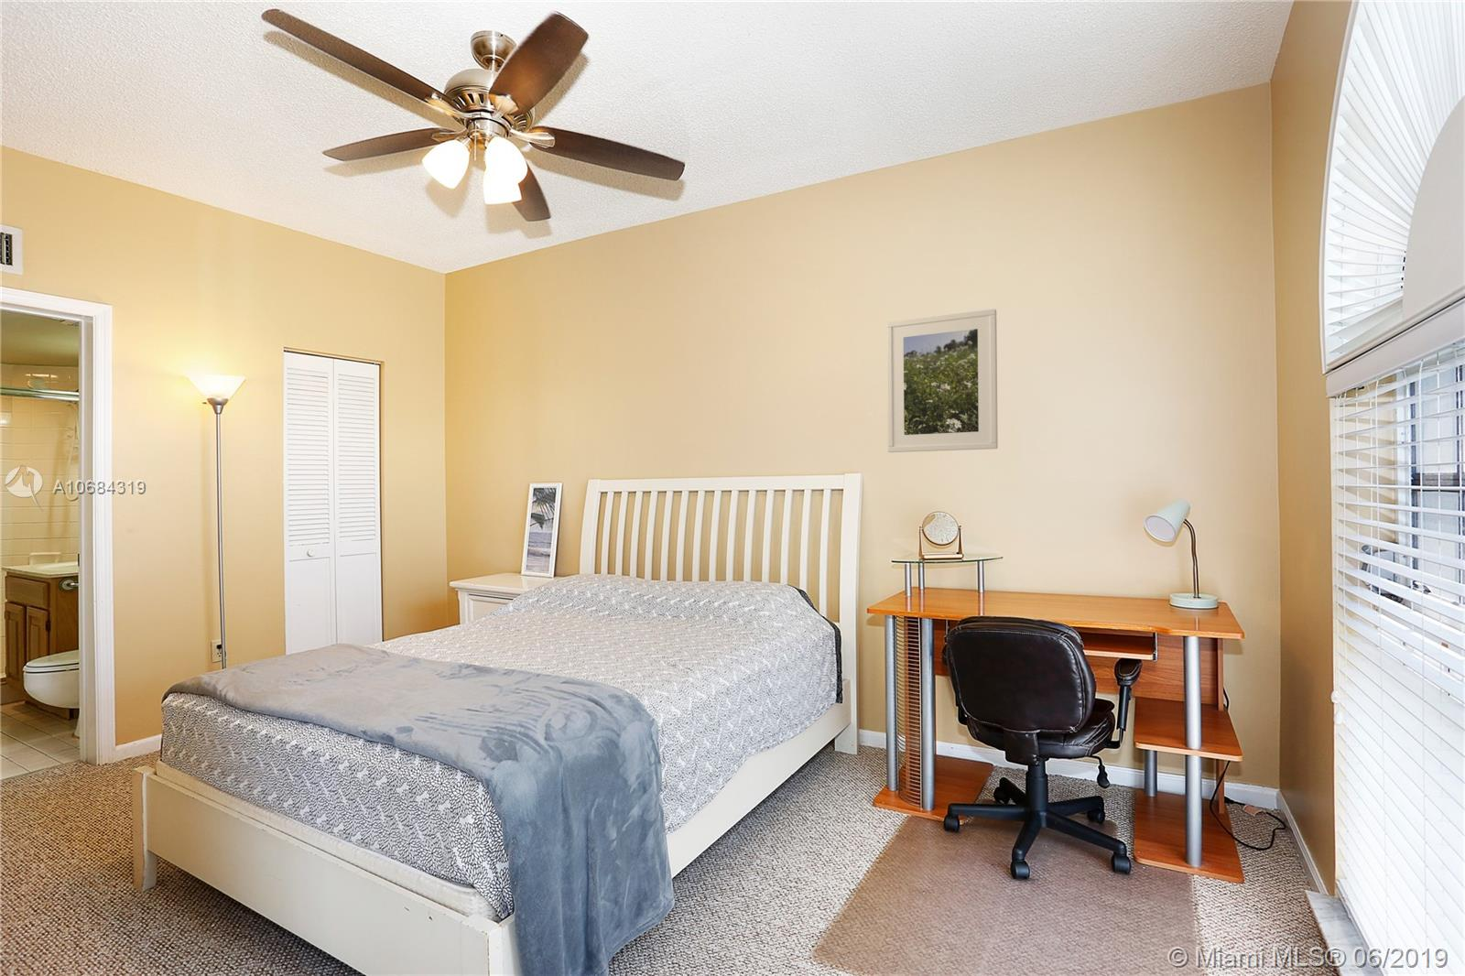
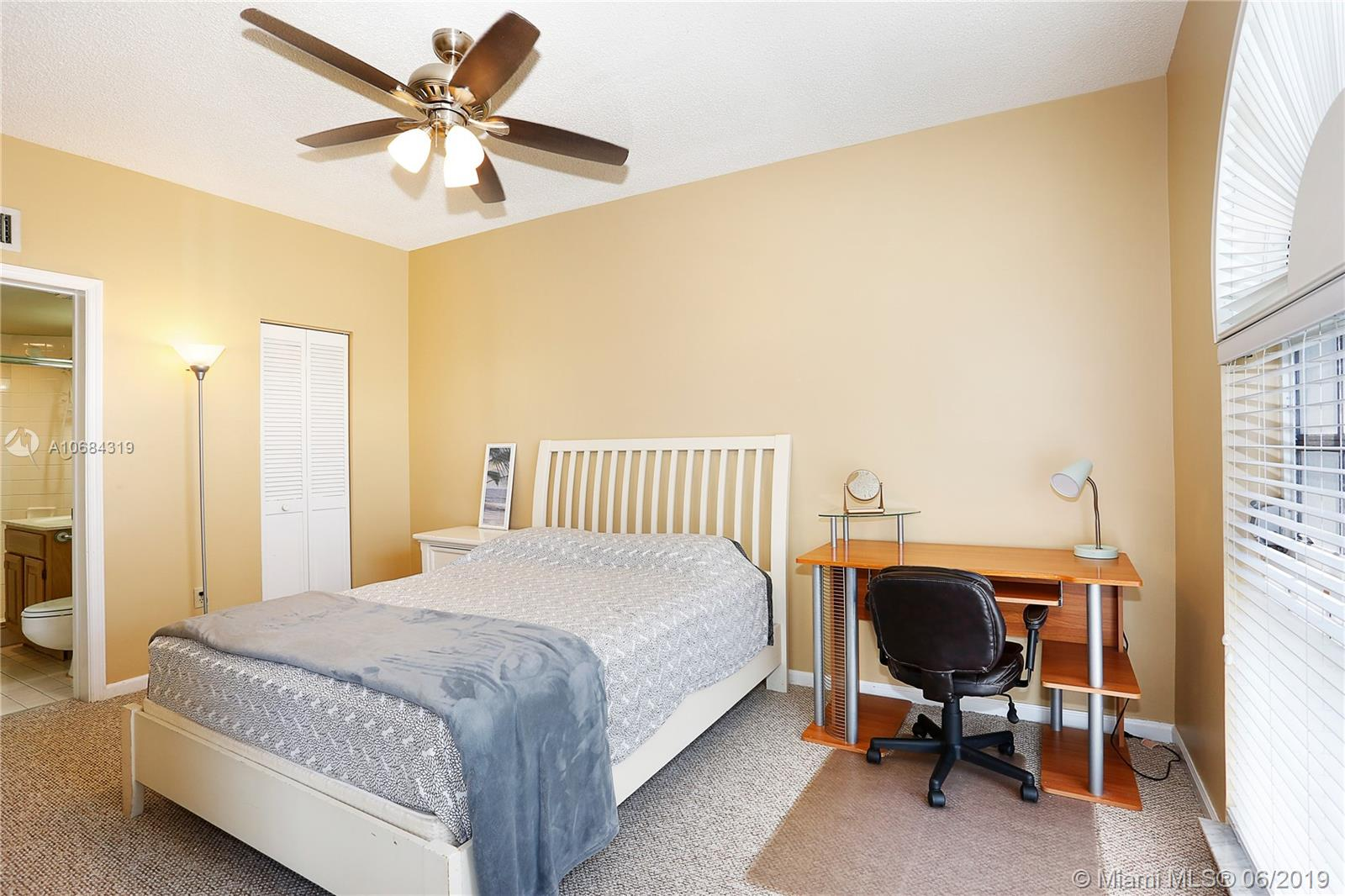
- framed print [887,307,999,453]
